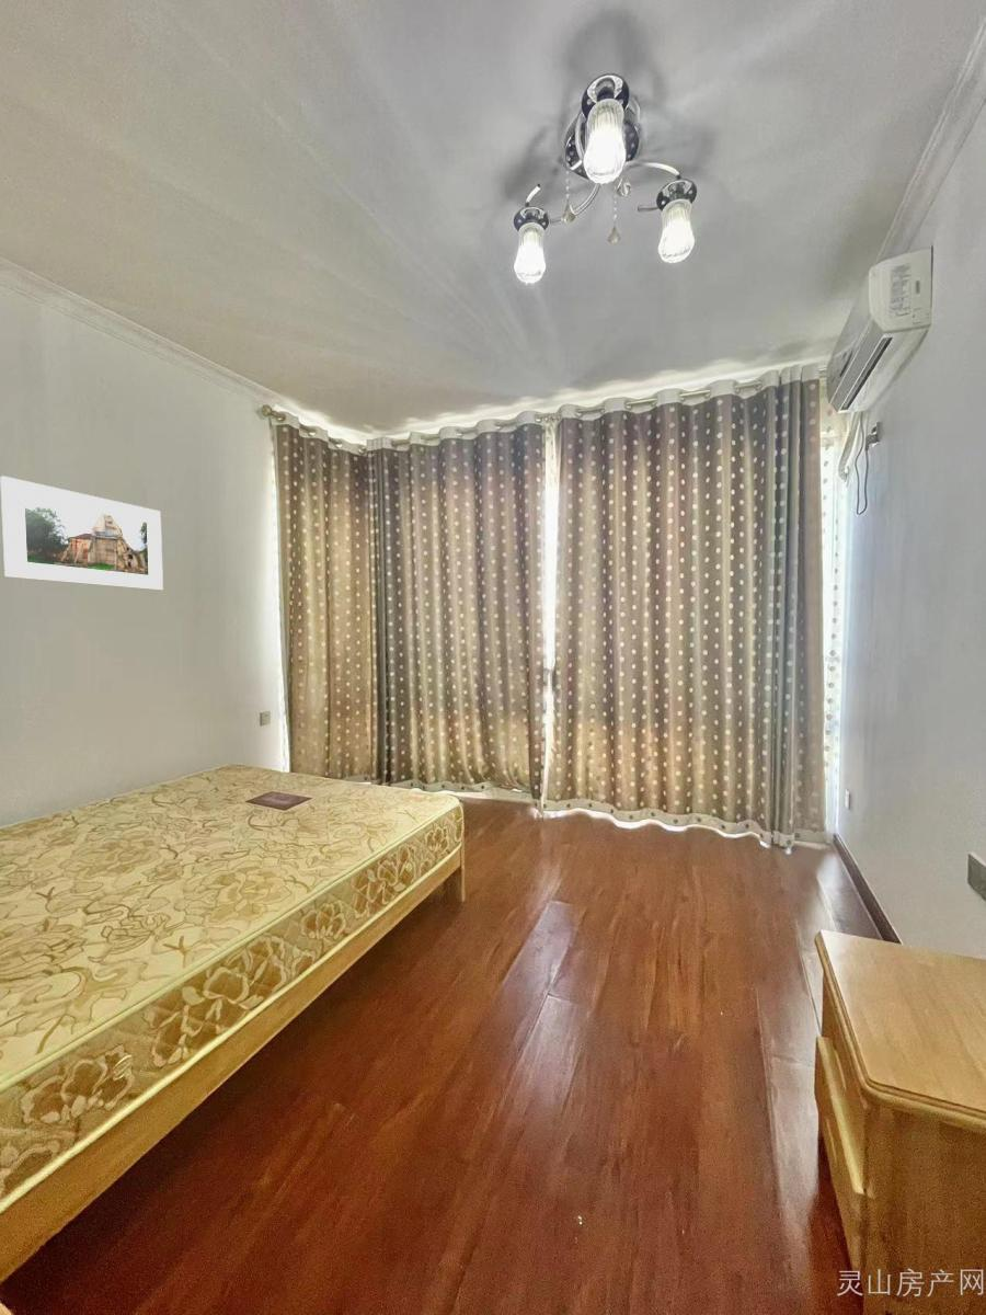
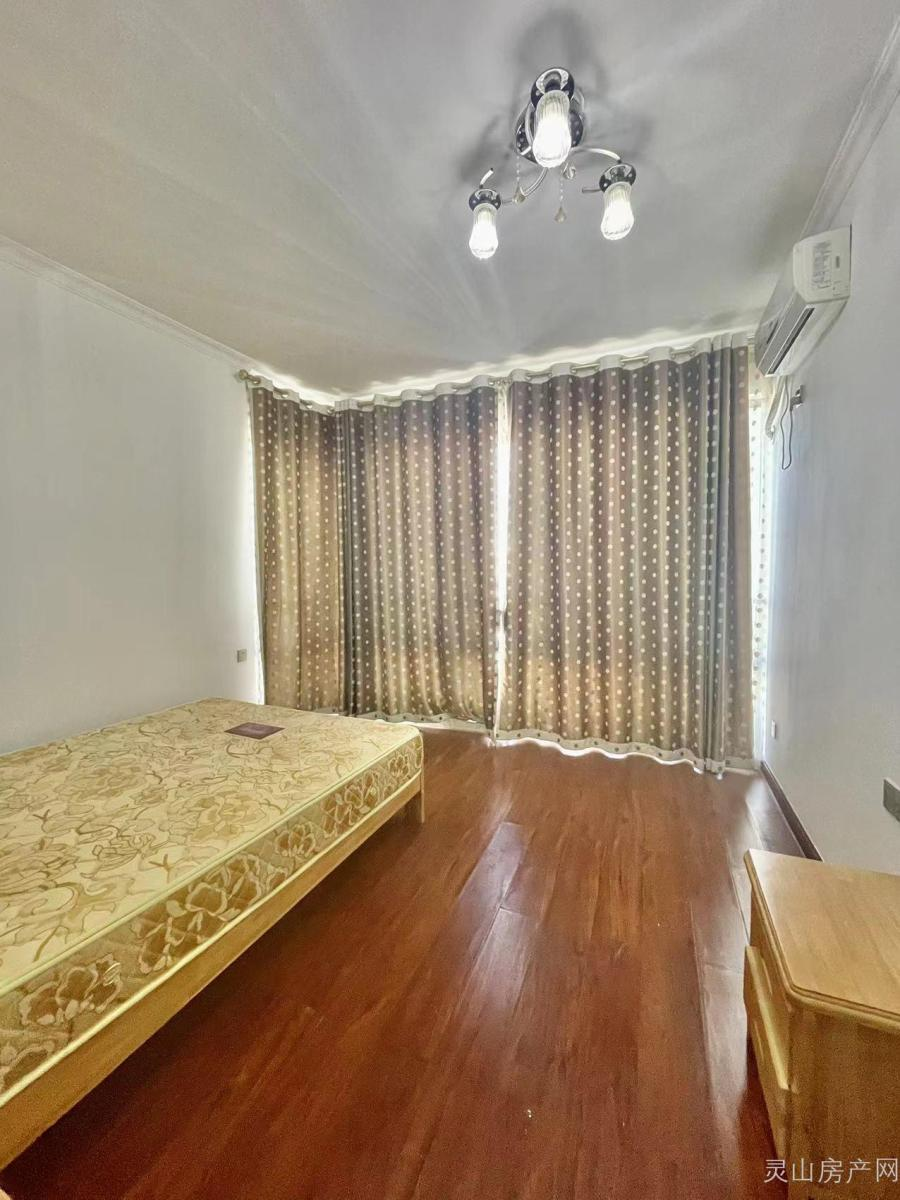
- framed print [0,476,164,591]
